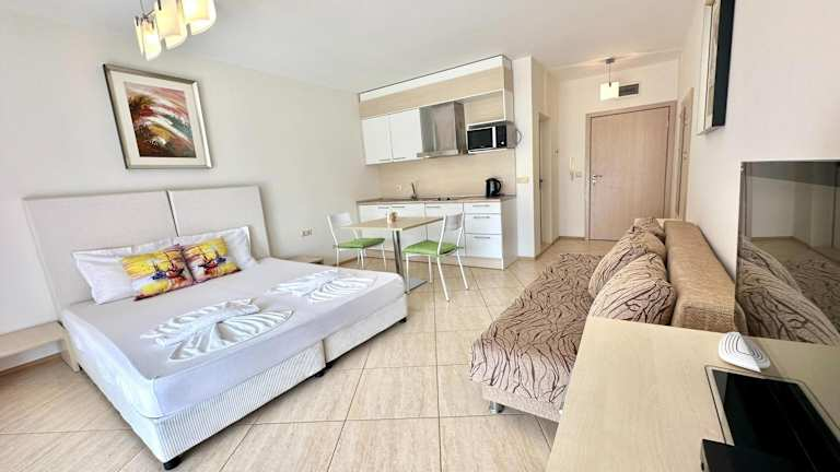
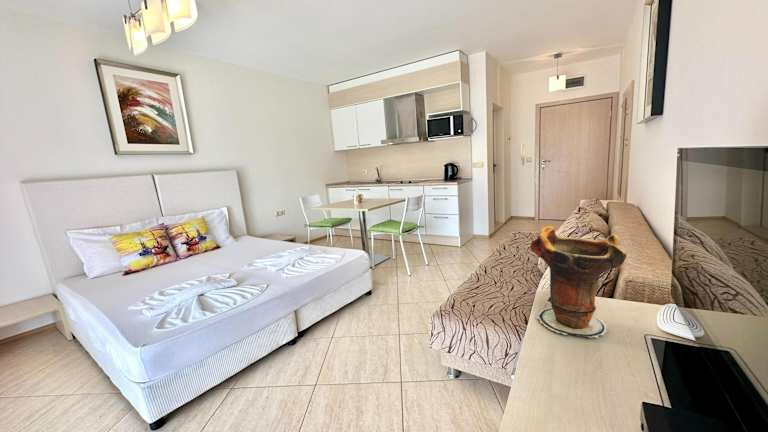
+ decorative vase [529,225,628,339]
